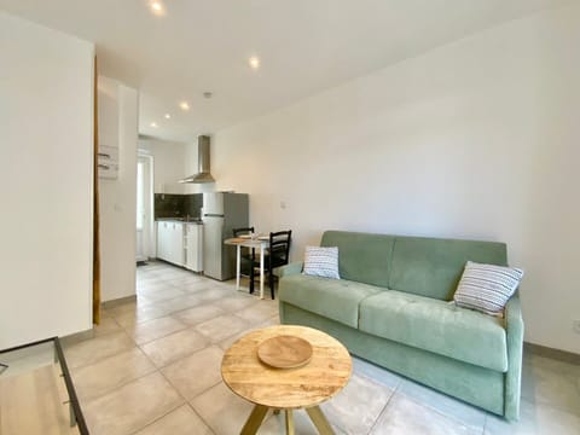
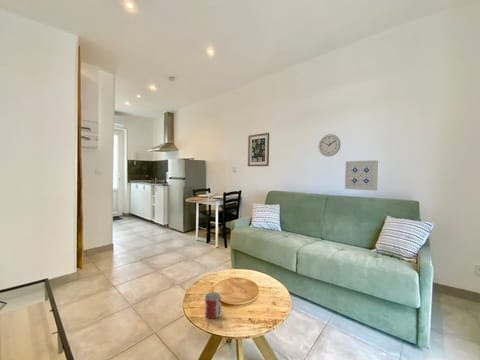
+ mug [204,291,223,319]
+ wall clock [317,133,342,158]
+ wall art [344,159,379,192]
+ wall art [247,132,270,168]
